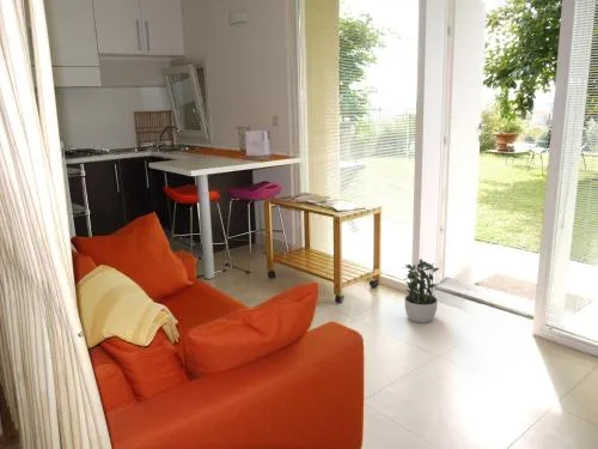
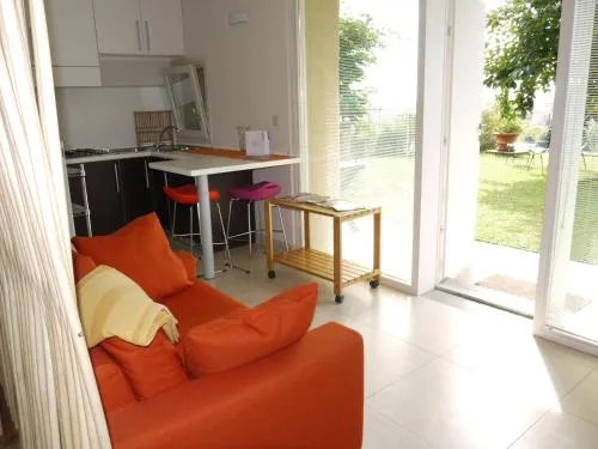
- potted plant [401,257,440,324]
